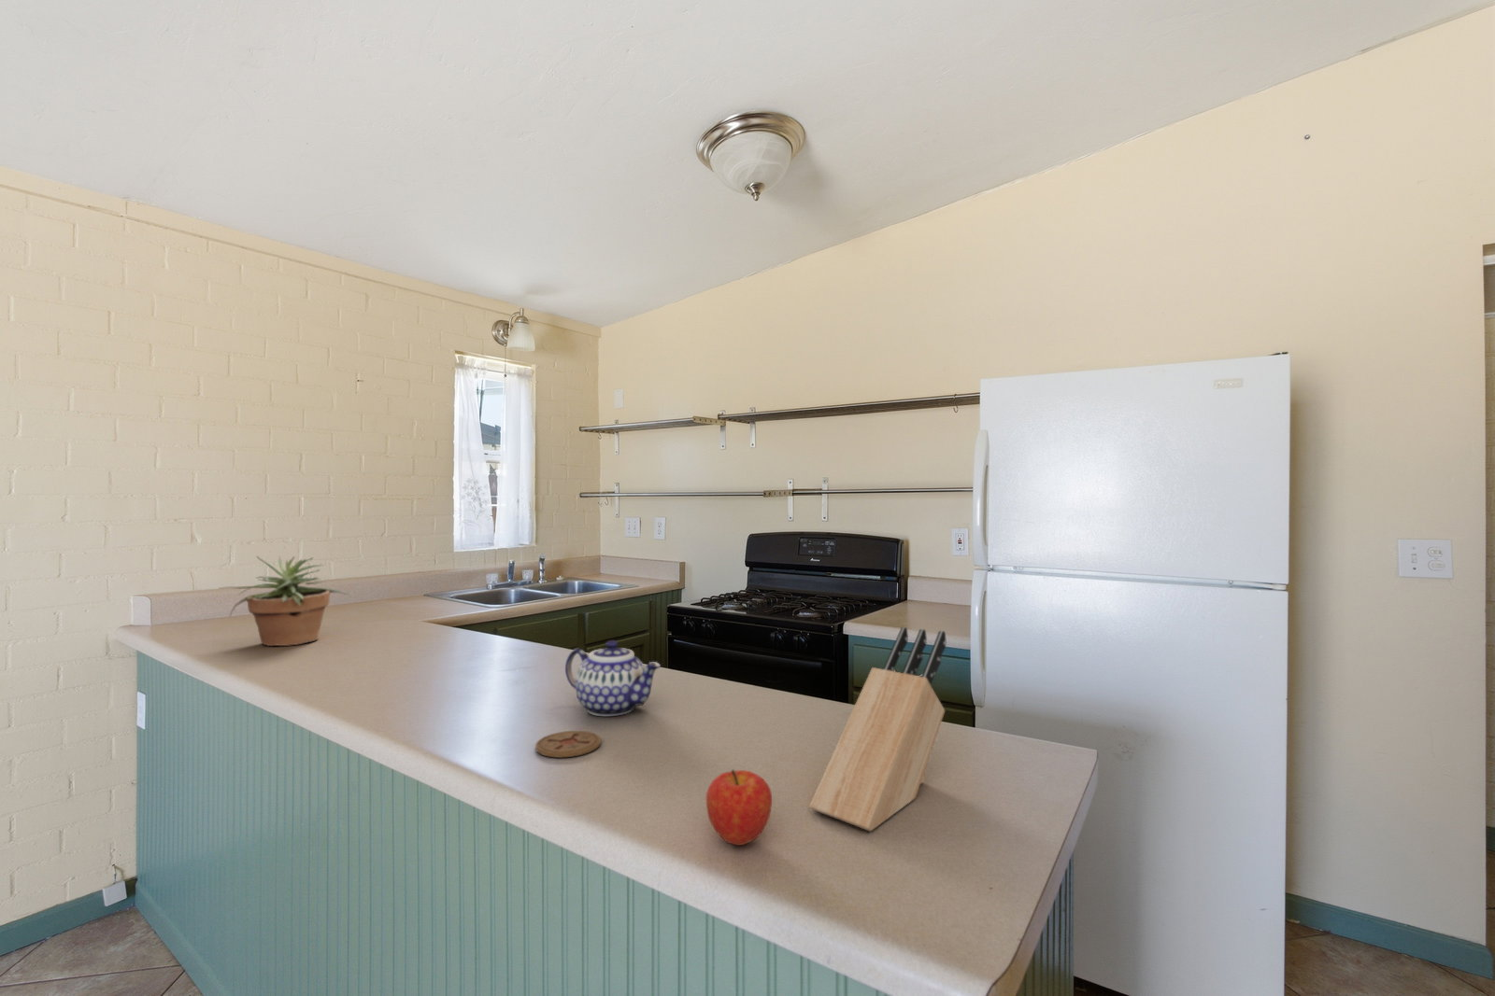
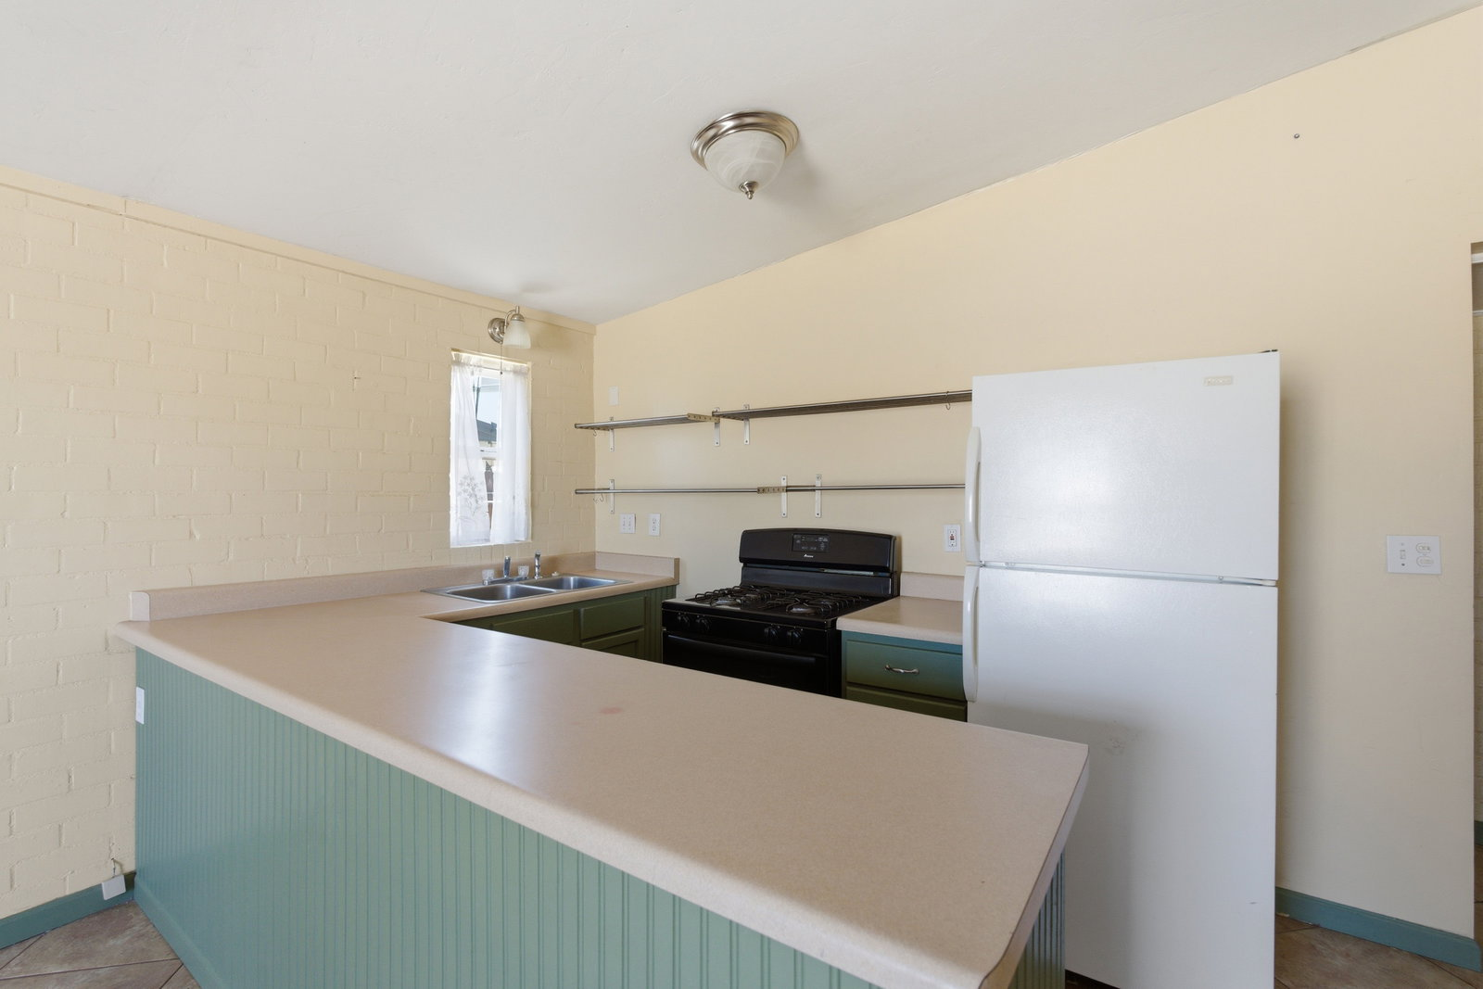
- teapot [564,639,662,717]
- coaster [534,730,602,759]
- fruit [705,768,773,846]
- potted plant [219,555,350,647]
- knife block [809,626,947,833]
